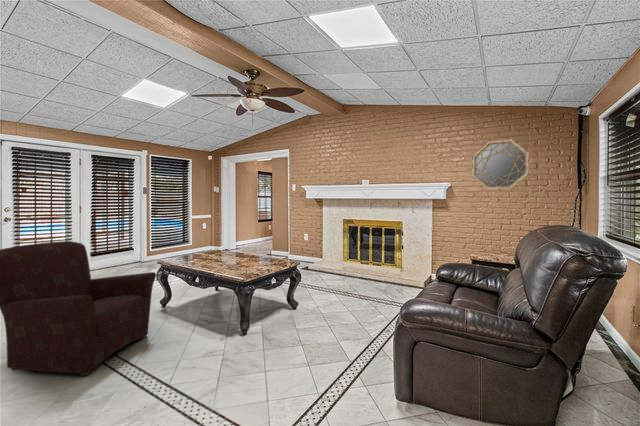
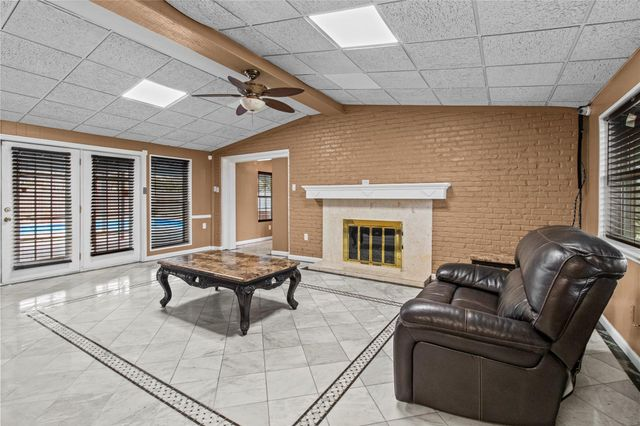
- armchair [0,240,157,377]
- home mirror [471,138,530,191]
